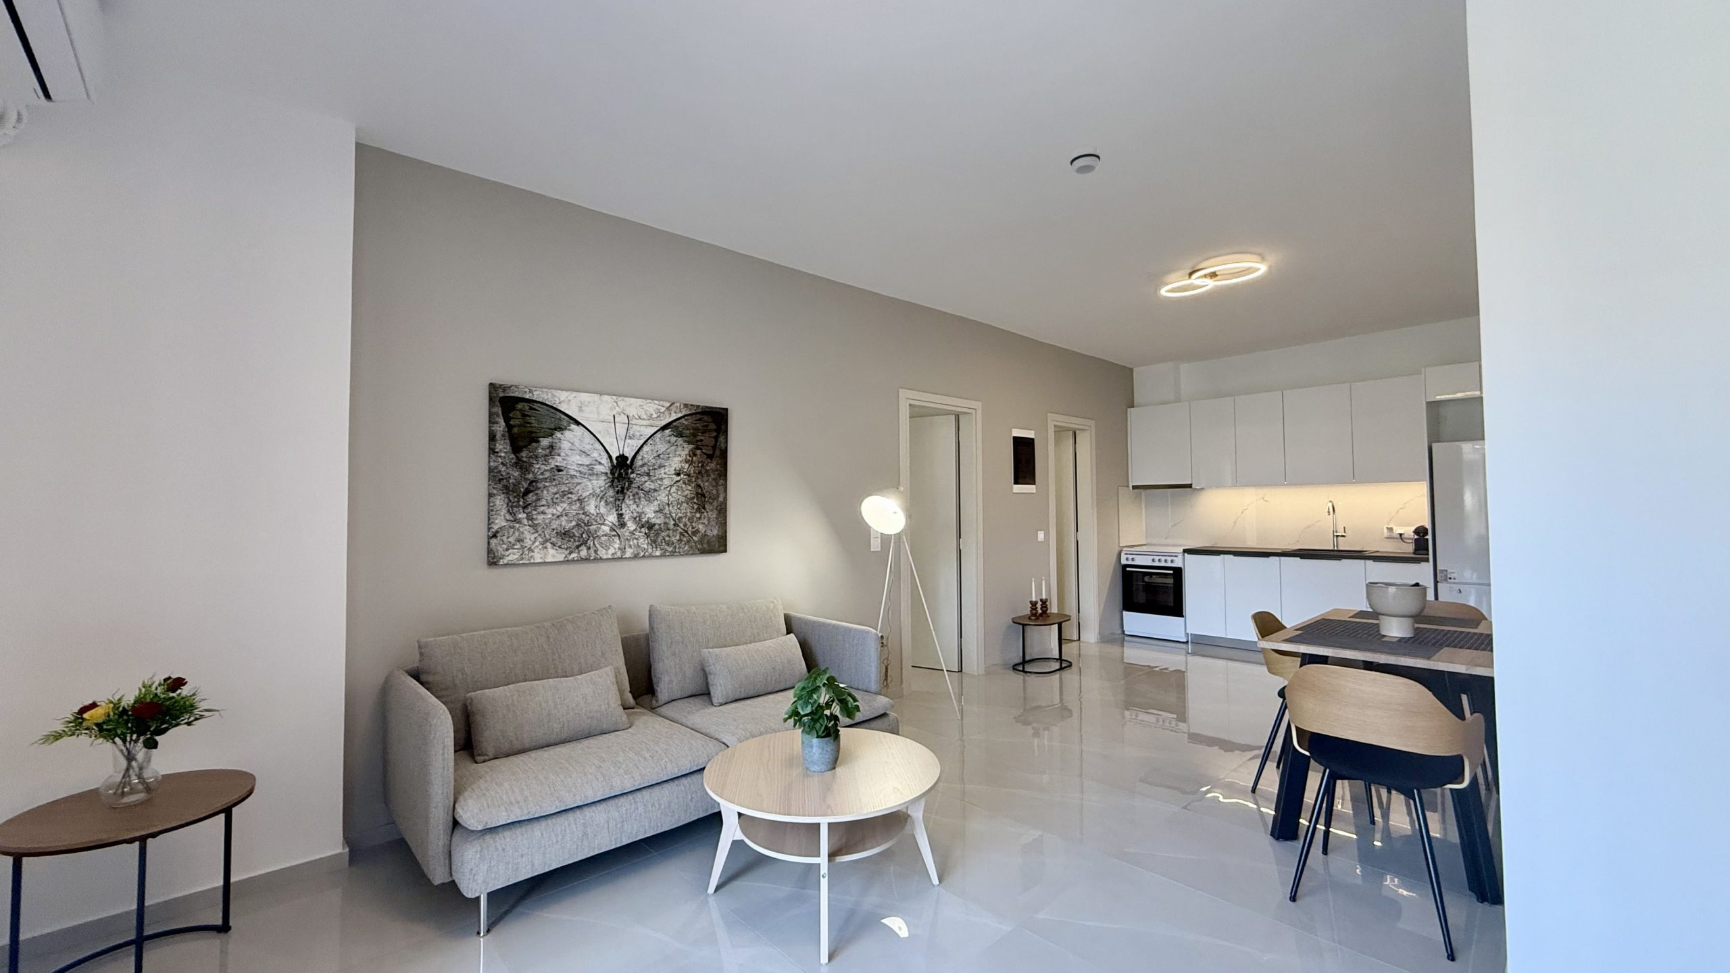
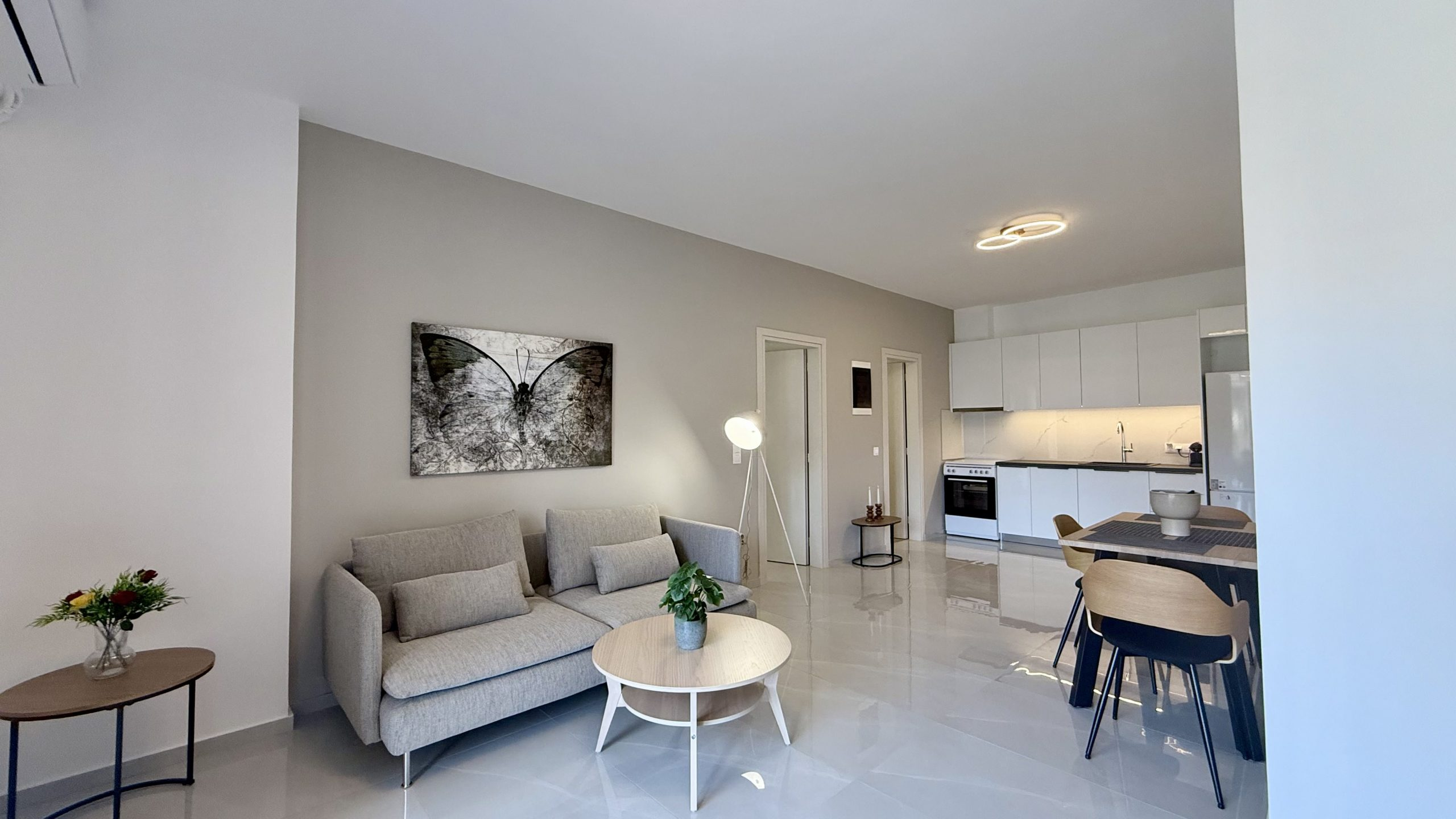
- smoke detector [1069,145,1101,175]
